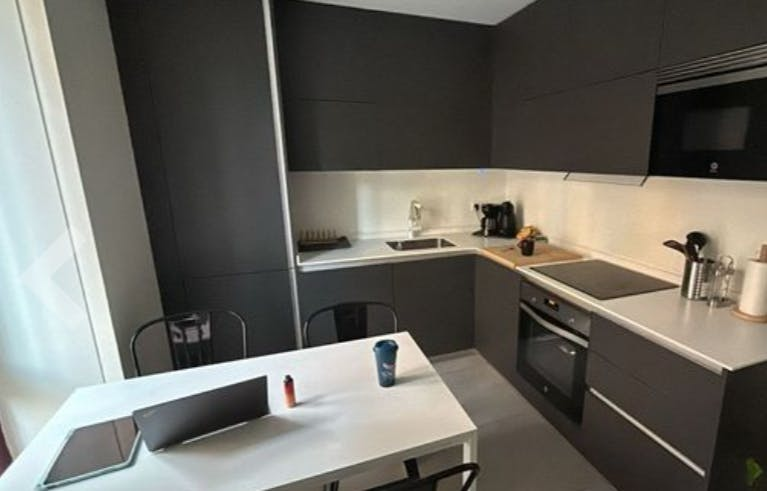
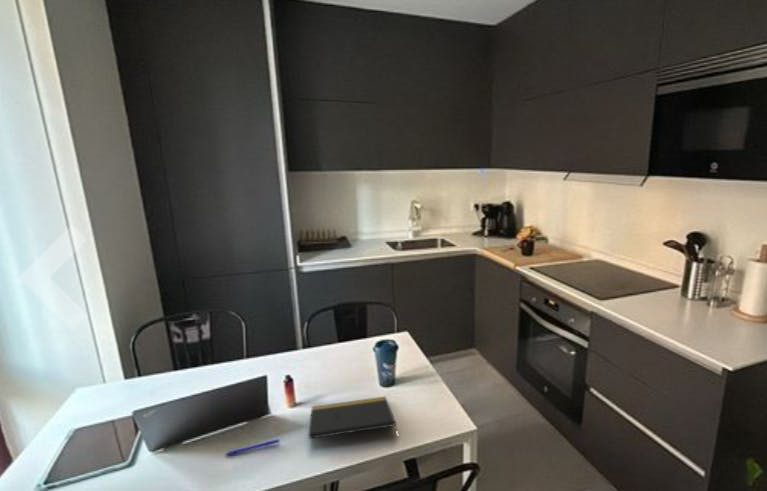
+ notepad [308,395,398,440]
+ pen [223,438,280,456]
